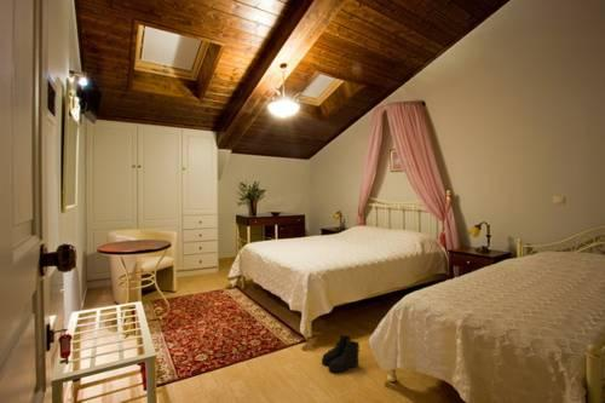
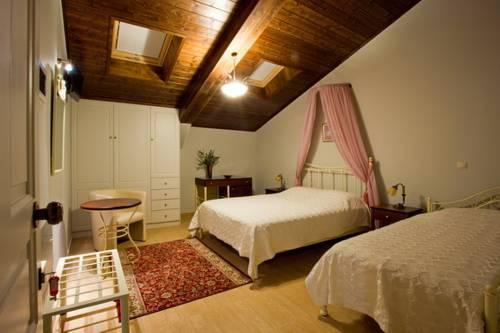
- boots [321,334,361,374]
